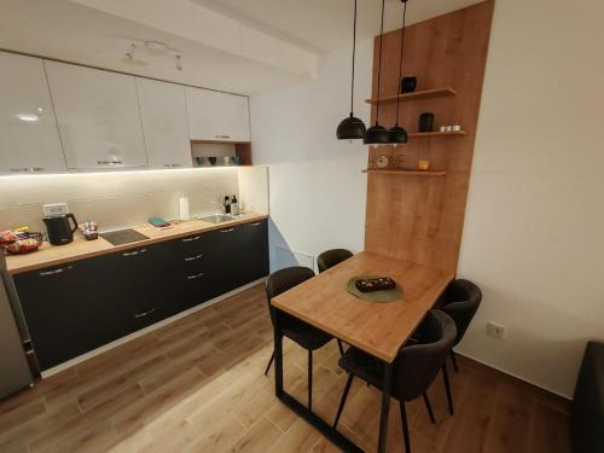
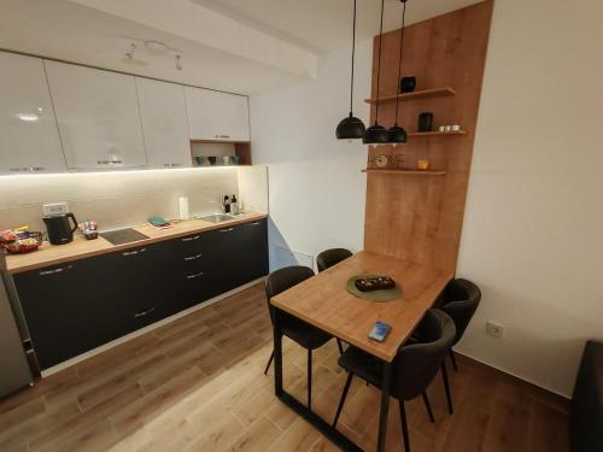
+ smartphone [367,321,391,342]
